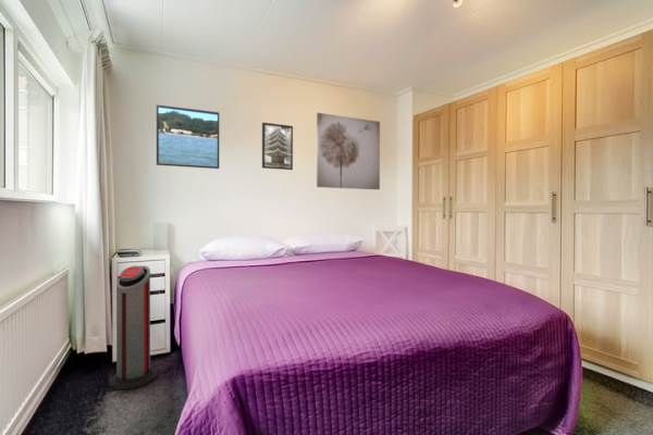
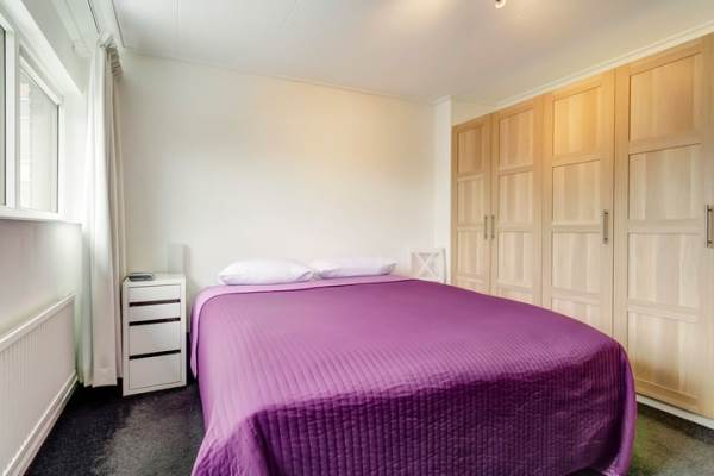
- air purifier [109,264,158,390]
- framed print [156,103,220,170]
- wall art [316,112,381,190]
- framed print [261,122,294,171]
